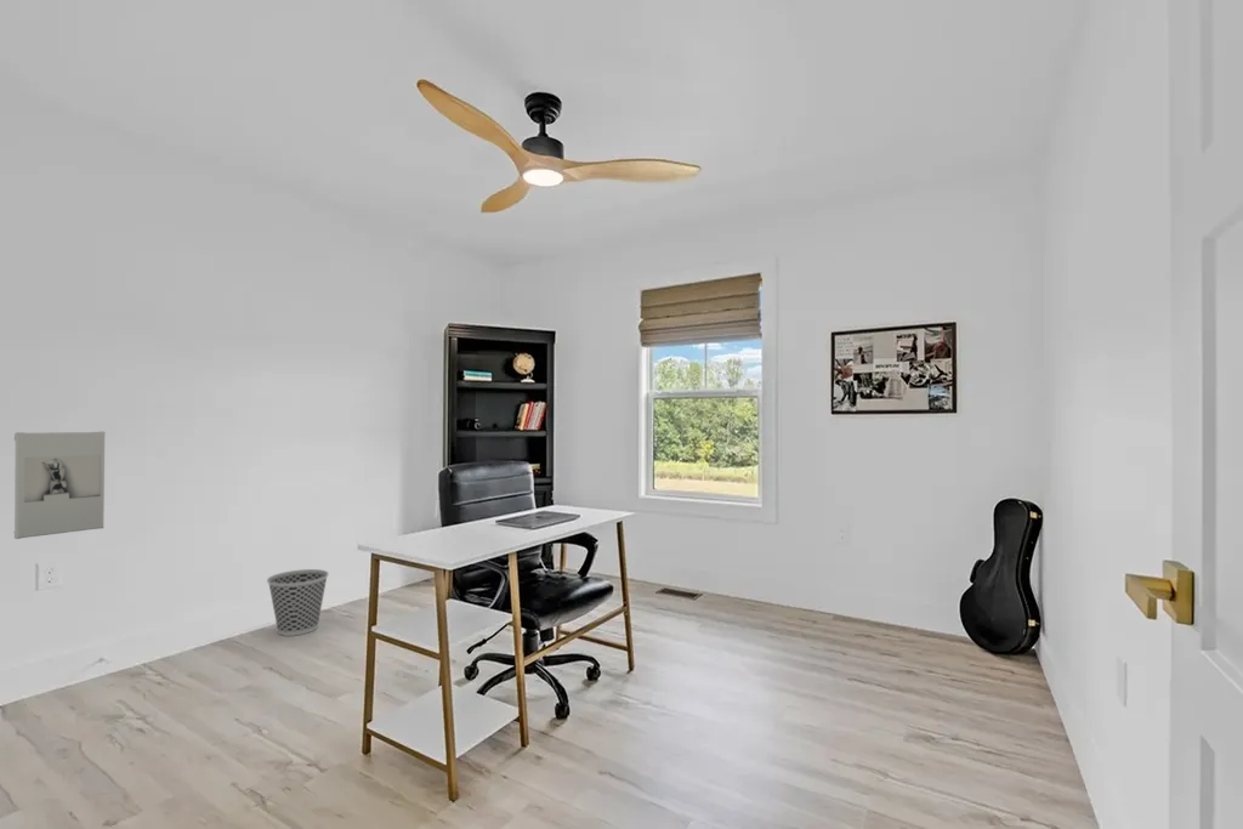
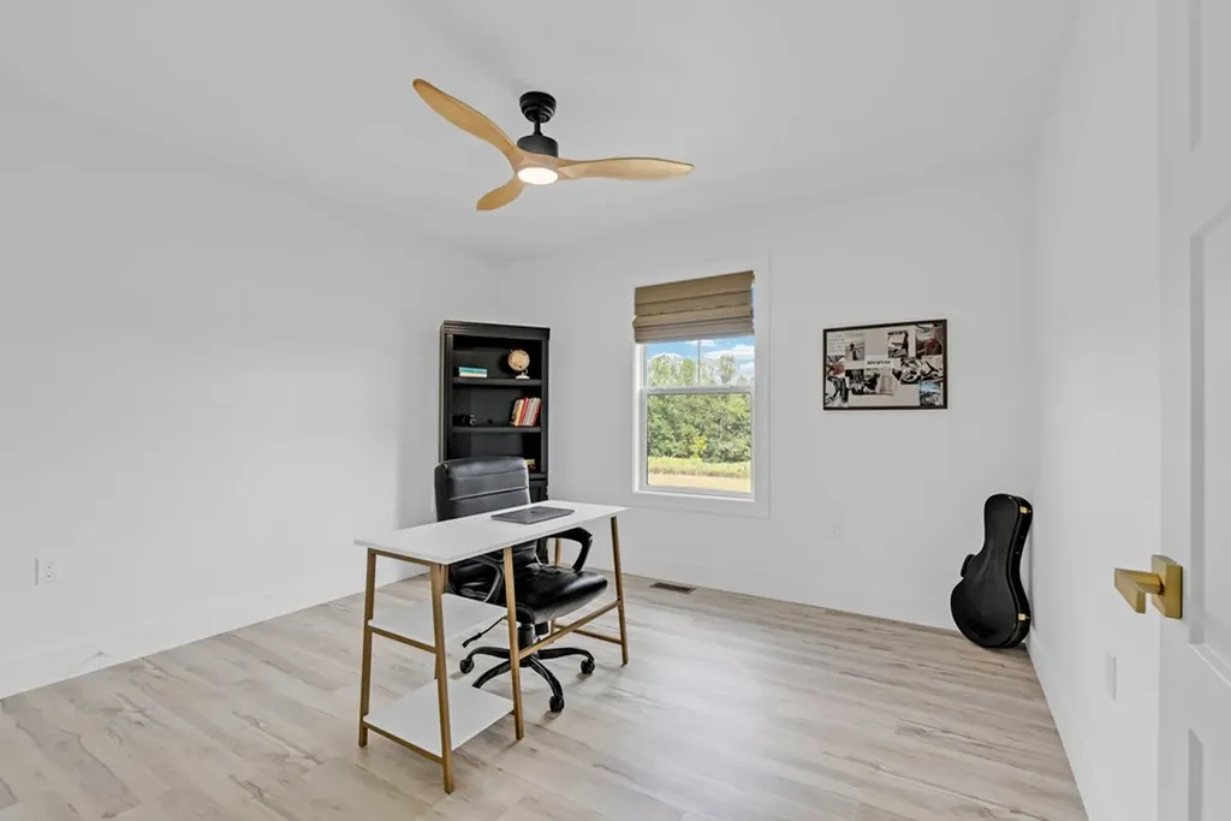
- wastebasket [266,568,329,637]
- wall sculpture [12,431,107,540]
